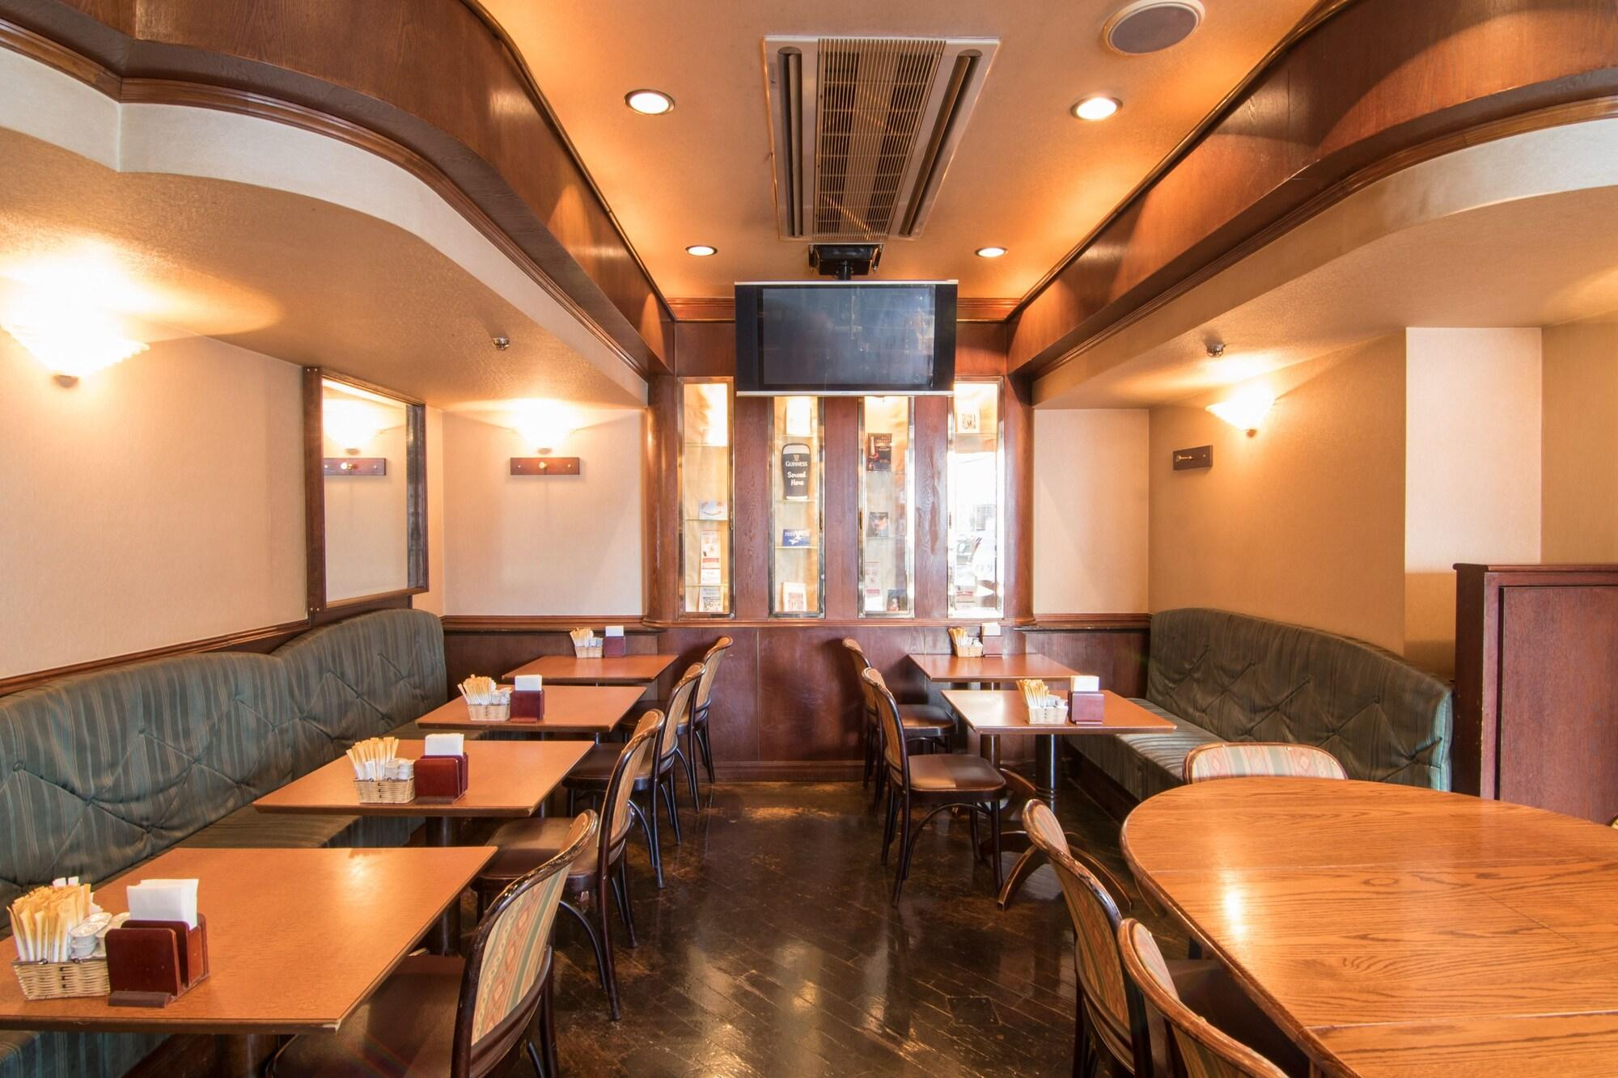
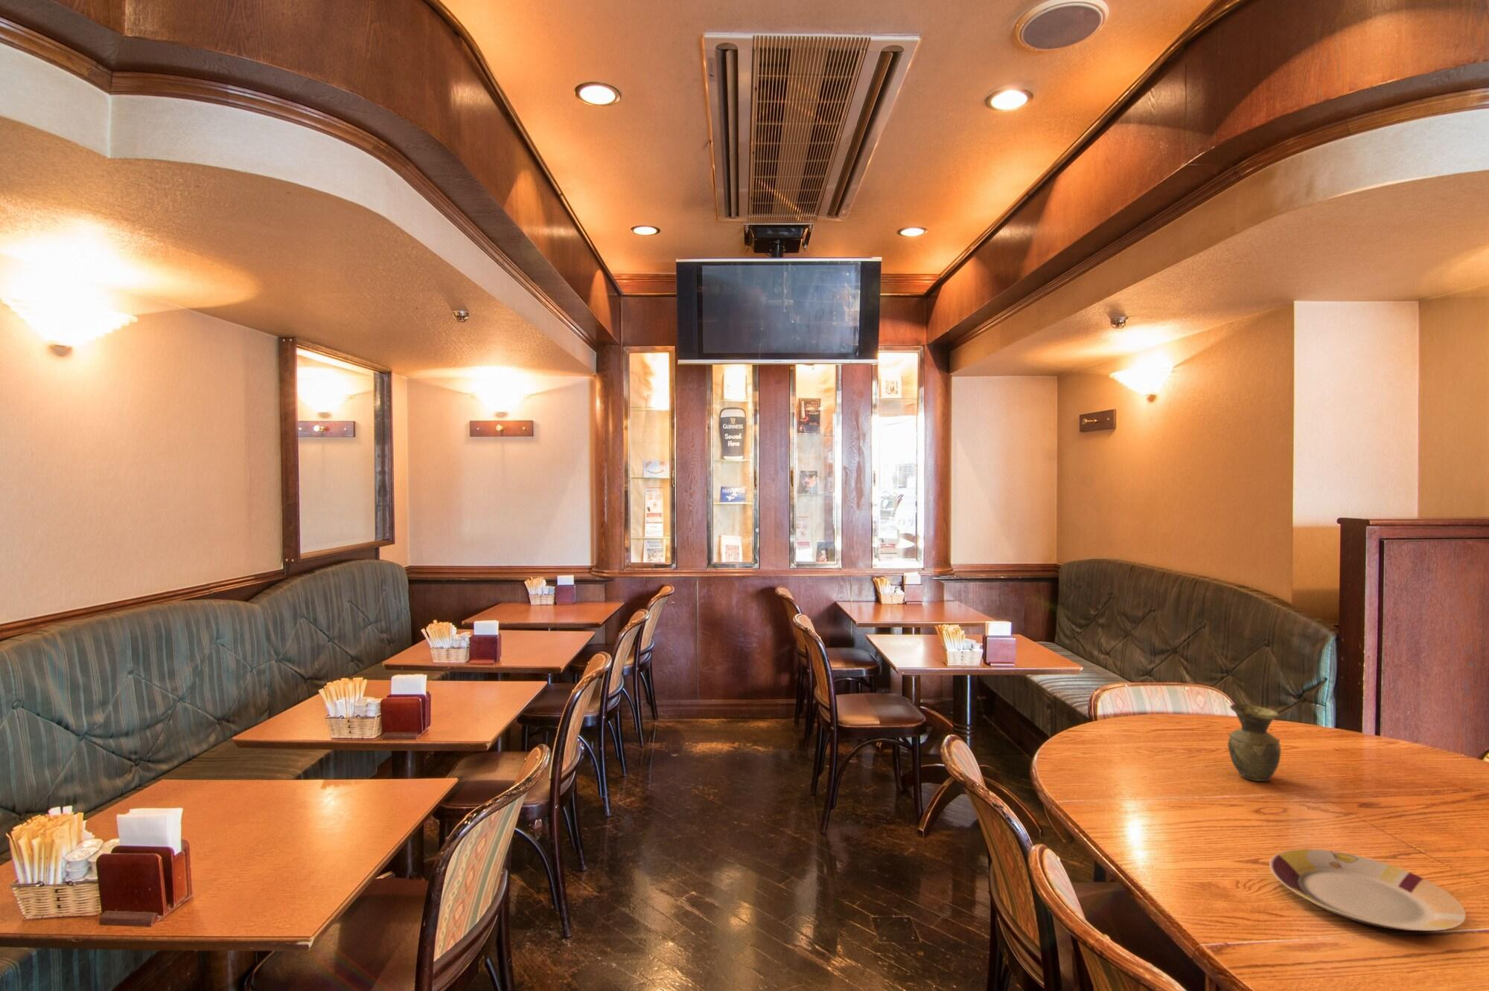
+ vase [1227,703,1282,782]
+ plate [1269,848,1467,931]
